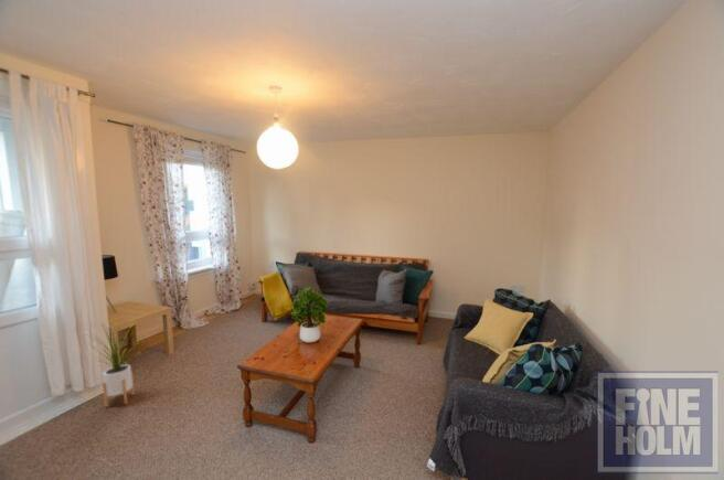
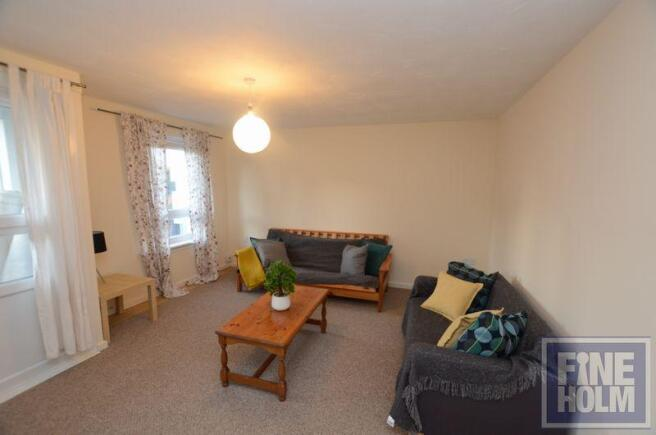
- house plant [85,318,142,408]
